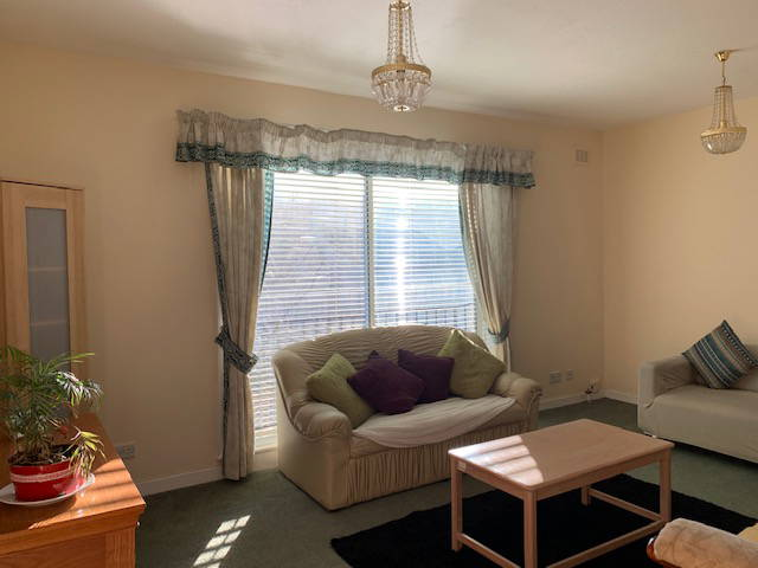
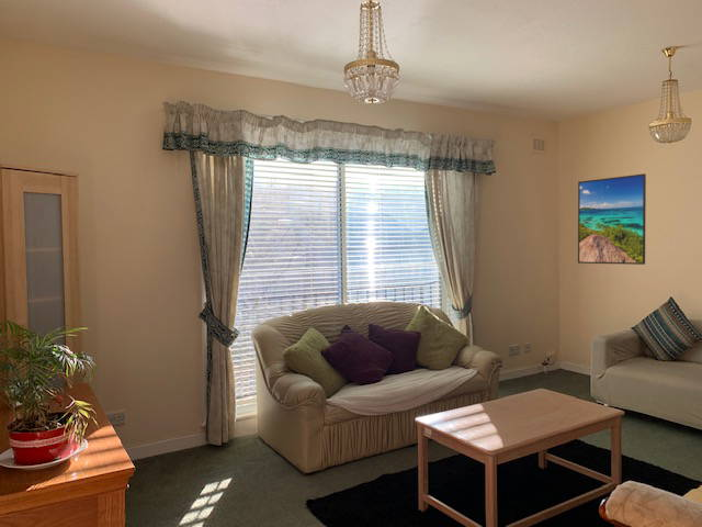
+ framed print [577,172,647,266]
